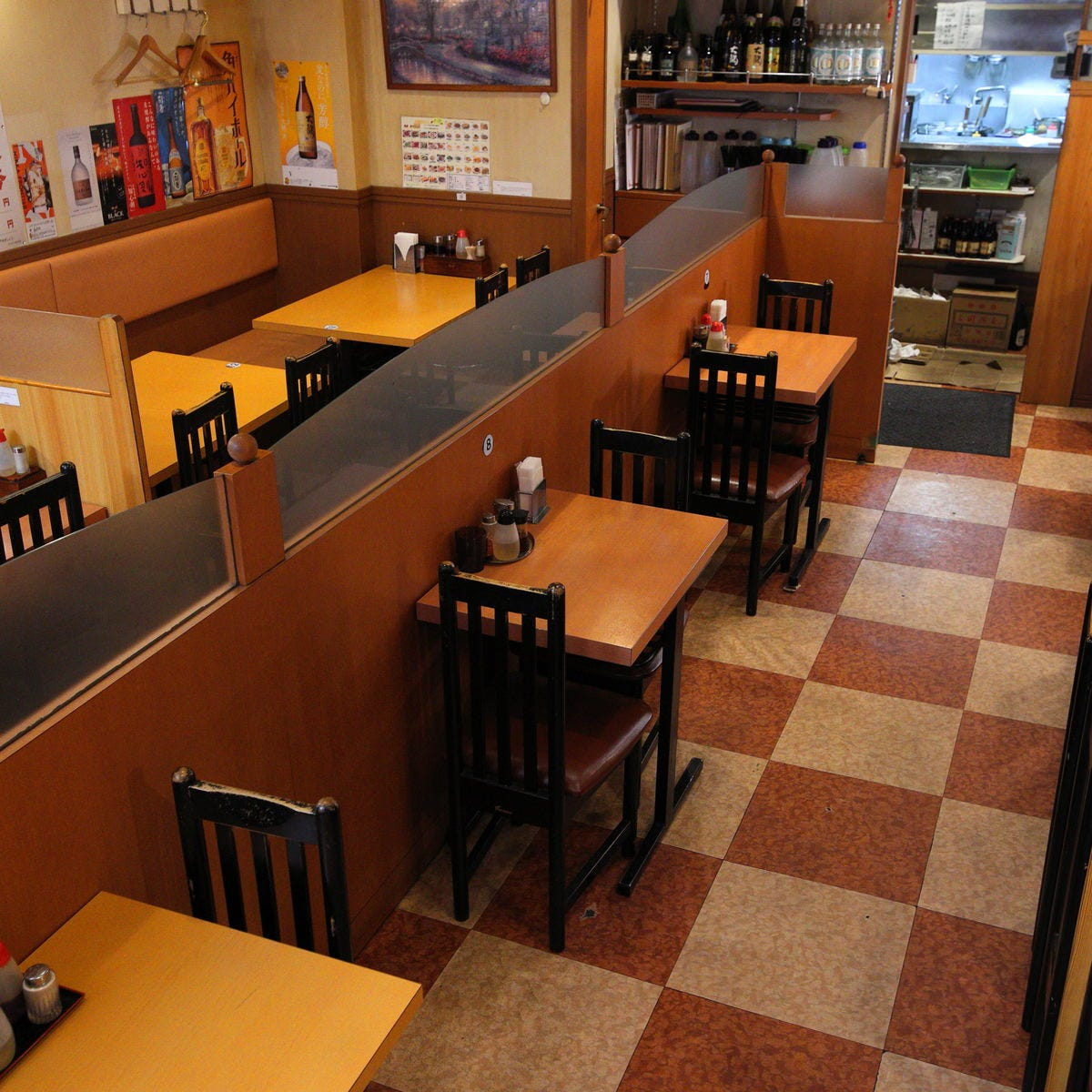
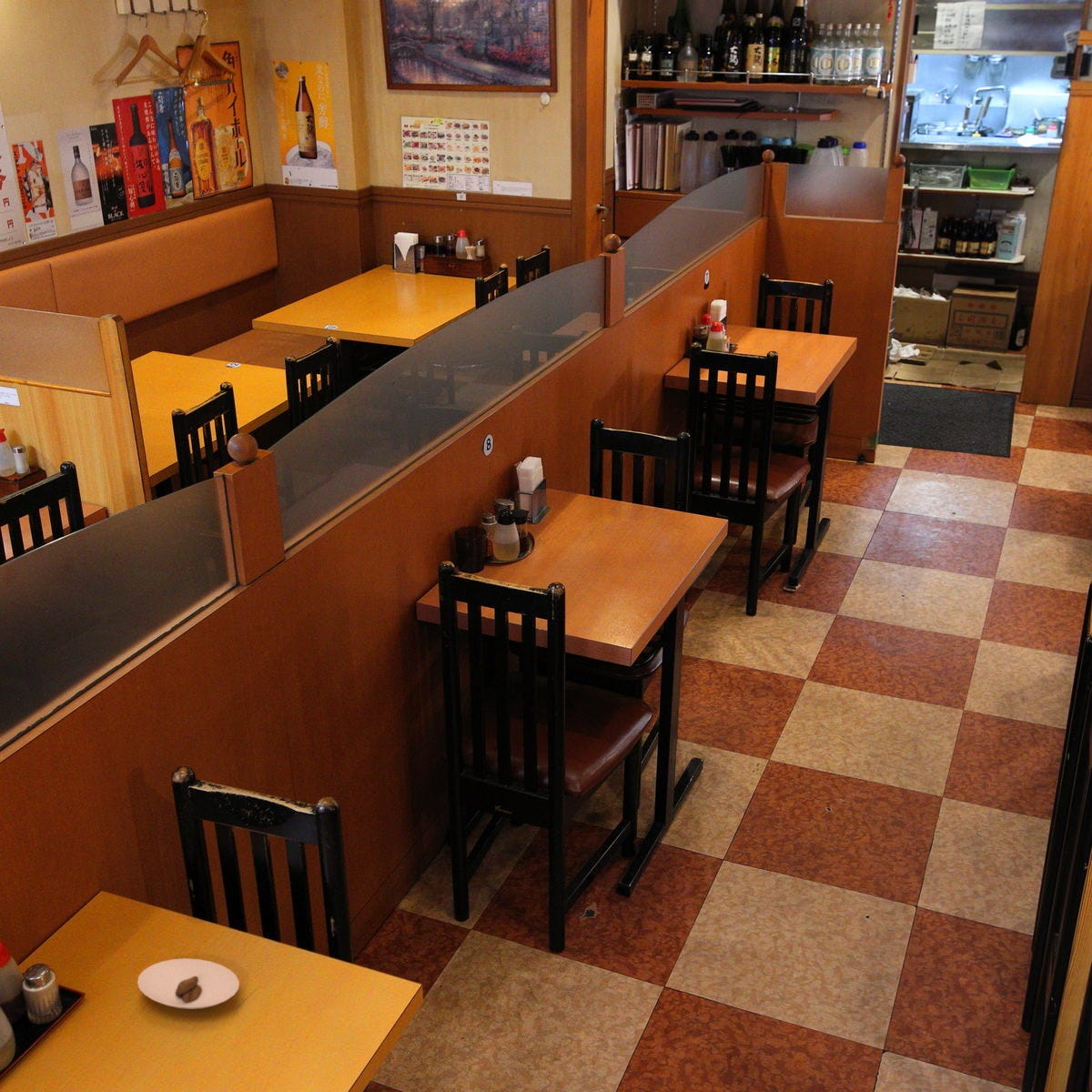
+ saucer [136,957,240,1010]
